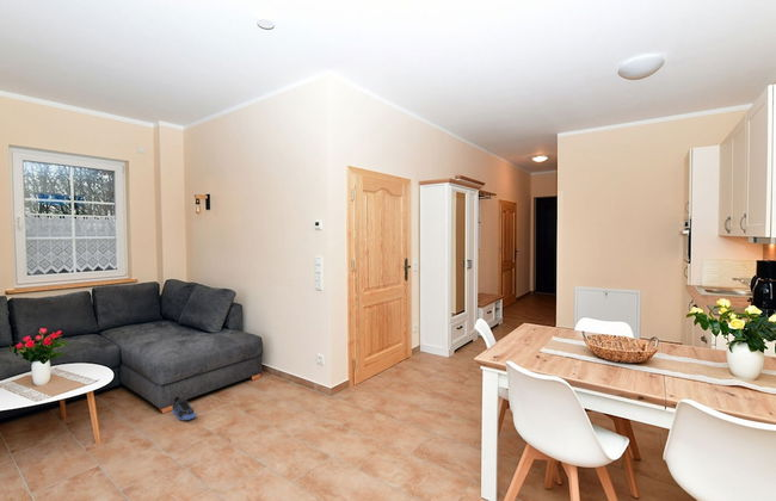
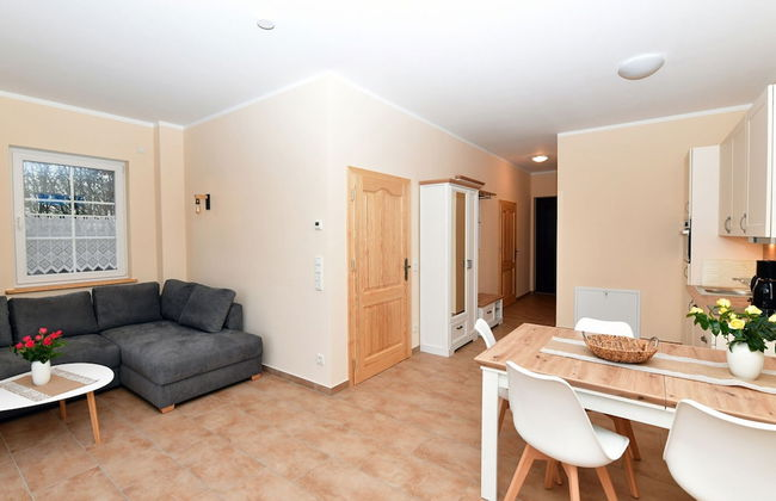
- sneaker [171,395,197,421]
